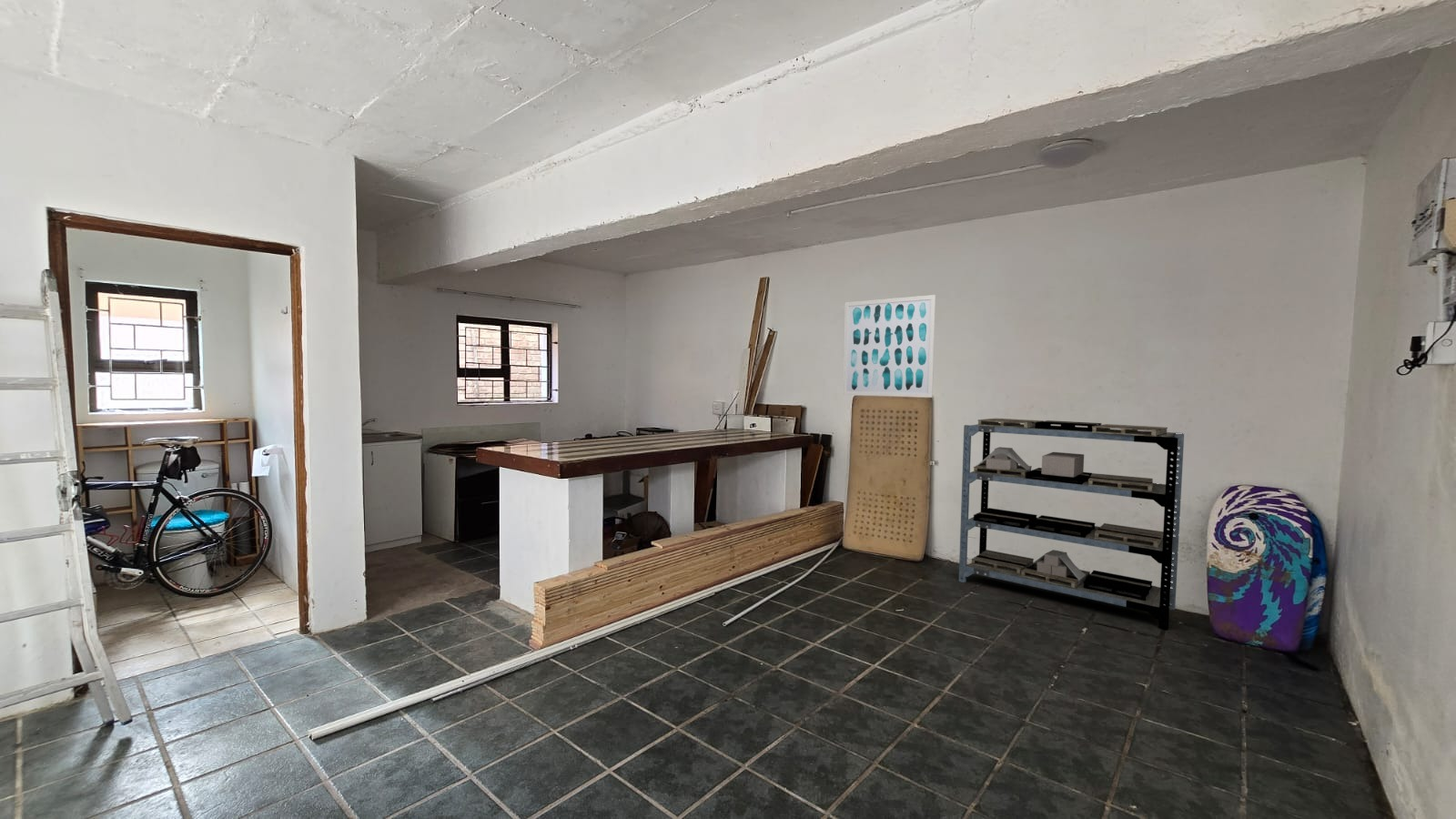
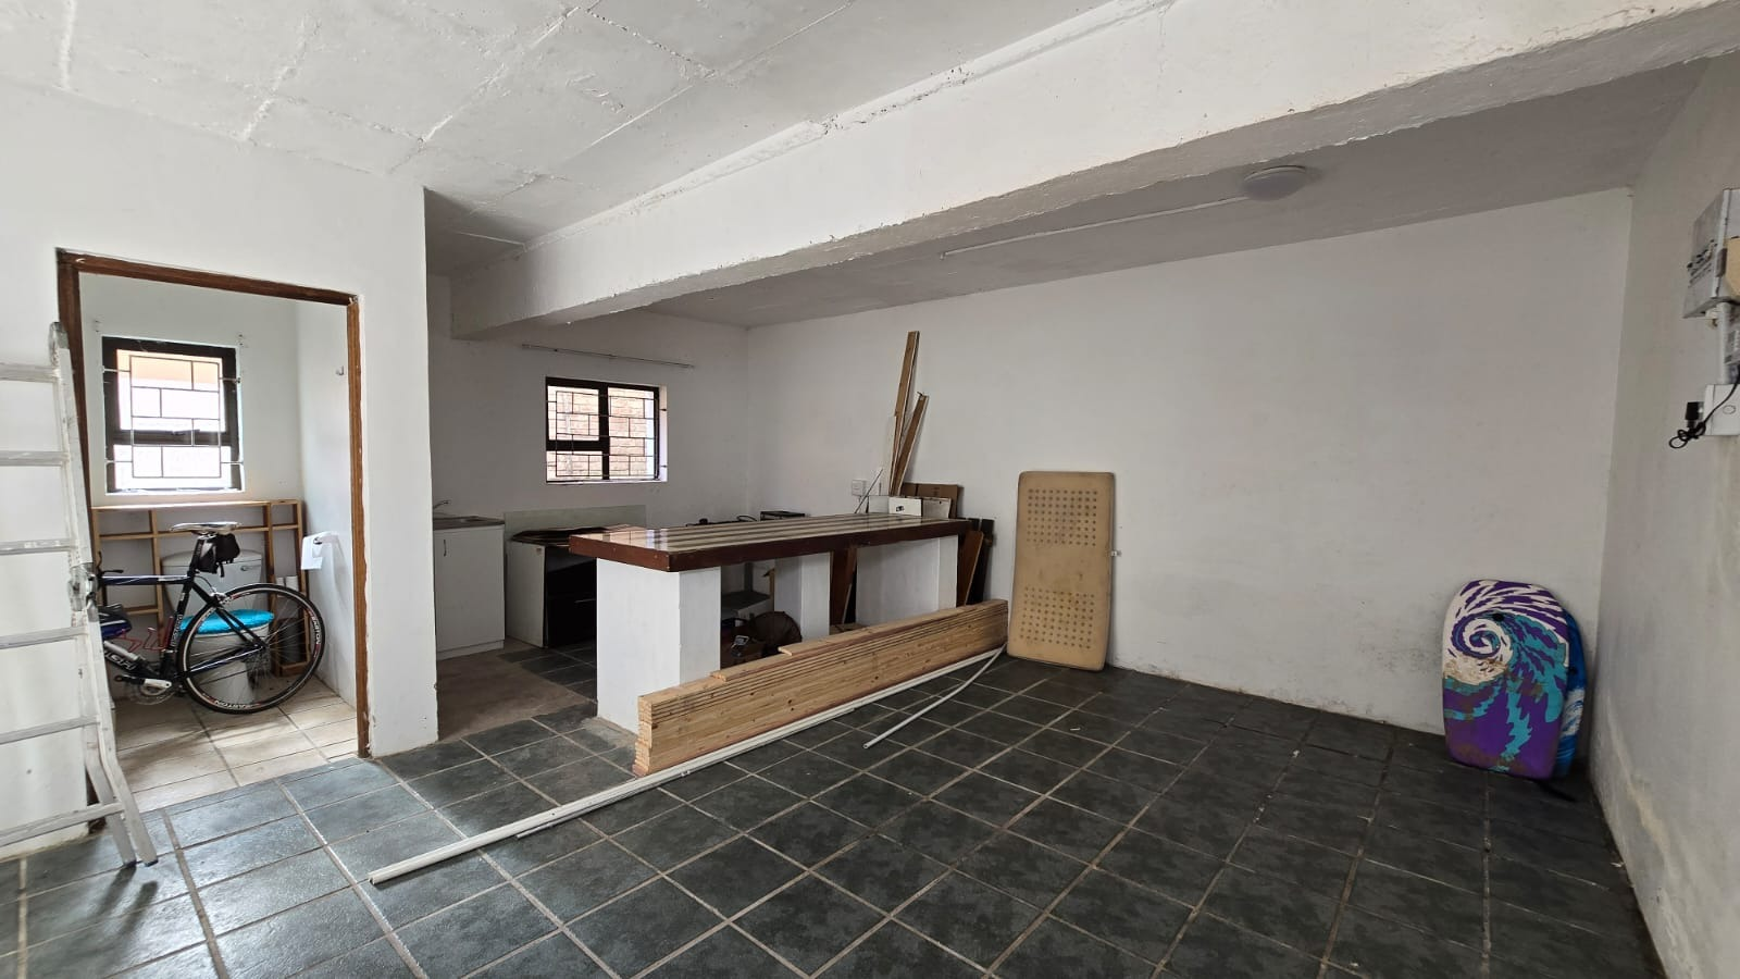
- wall art [842,294,936,399]
- shelving unit [958,418,1185,631]
